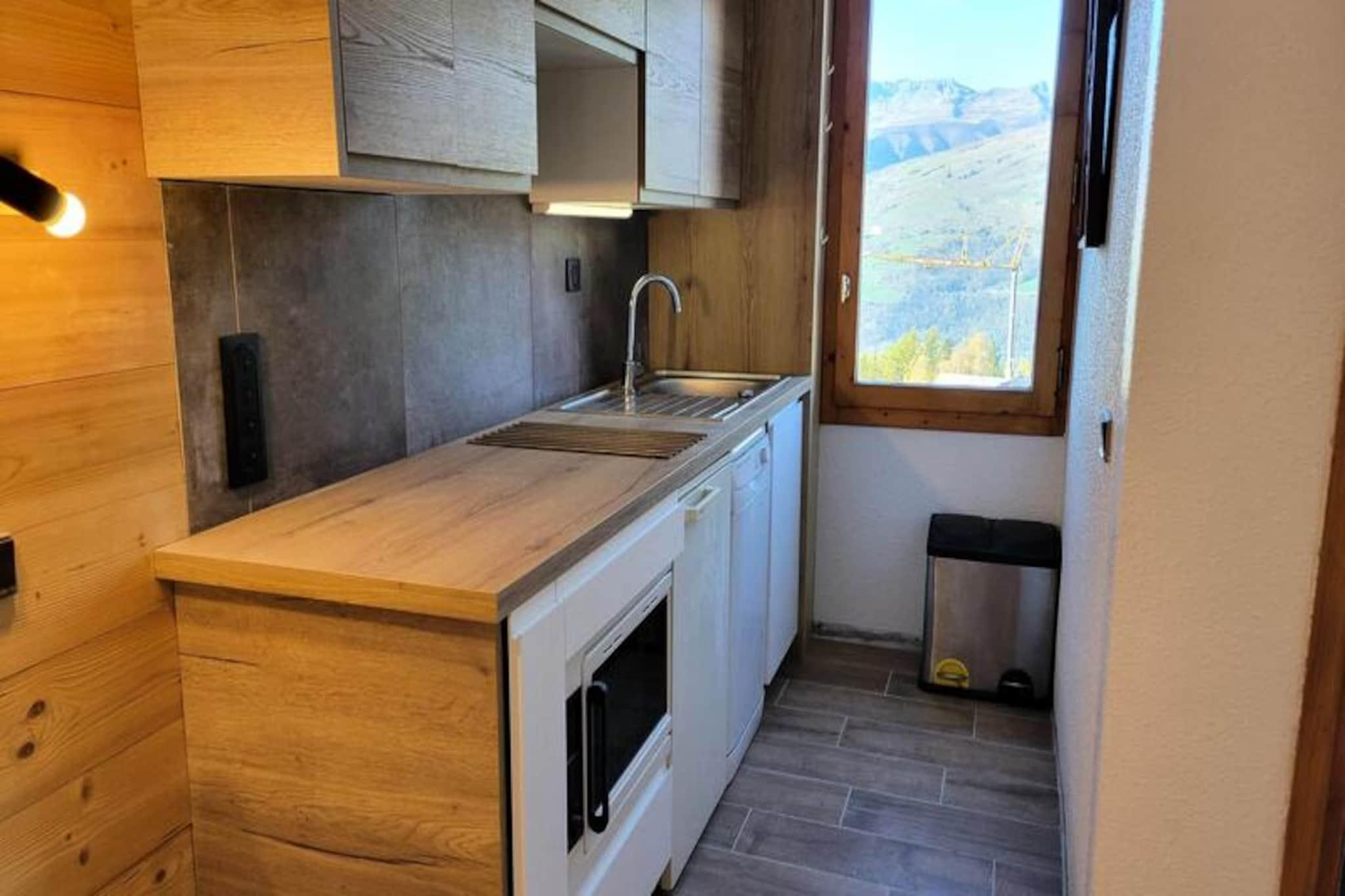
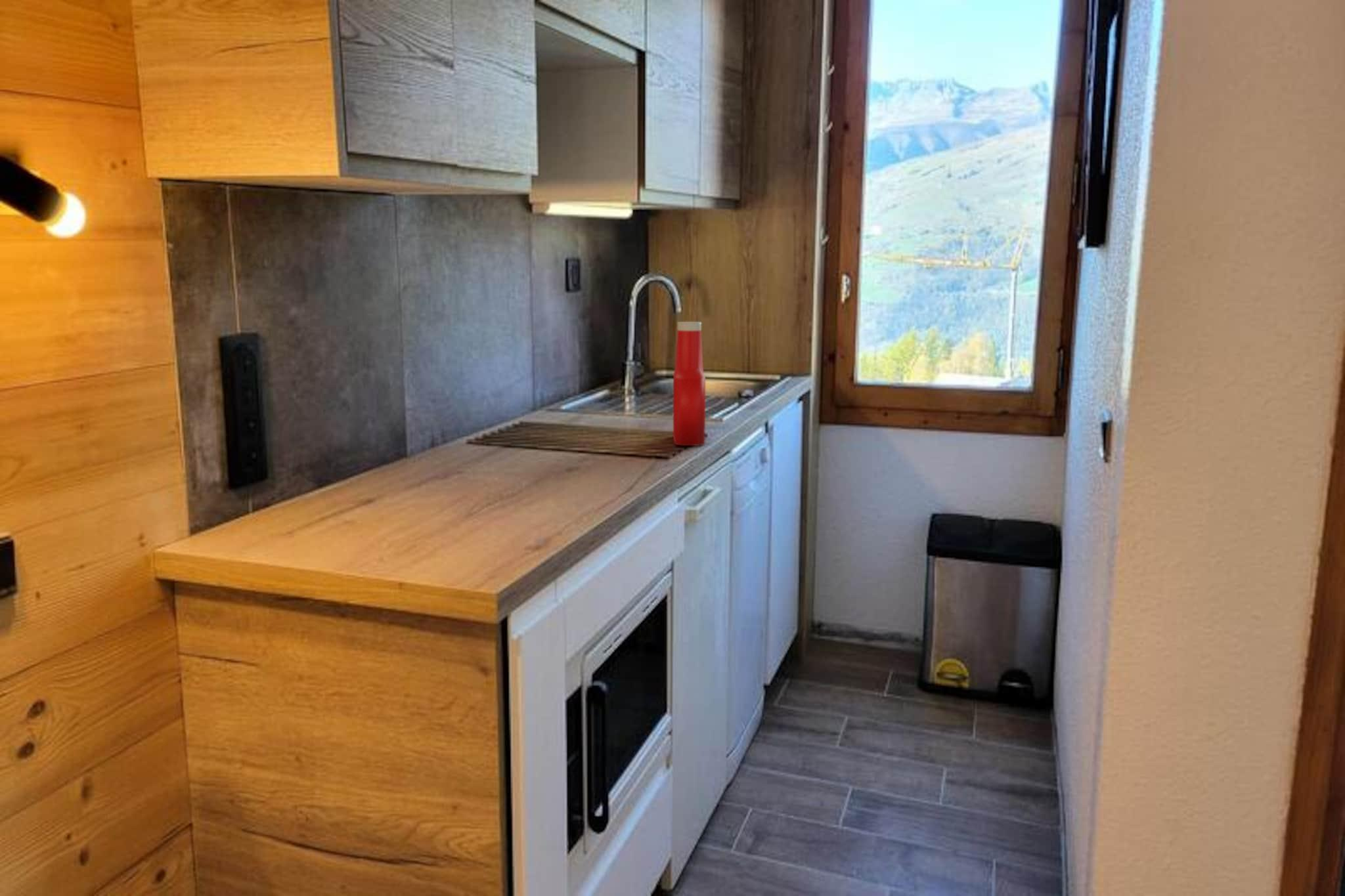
+ soap bottle [672,321,706,446]
